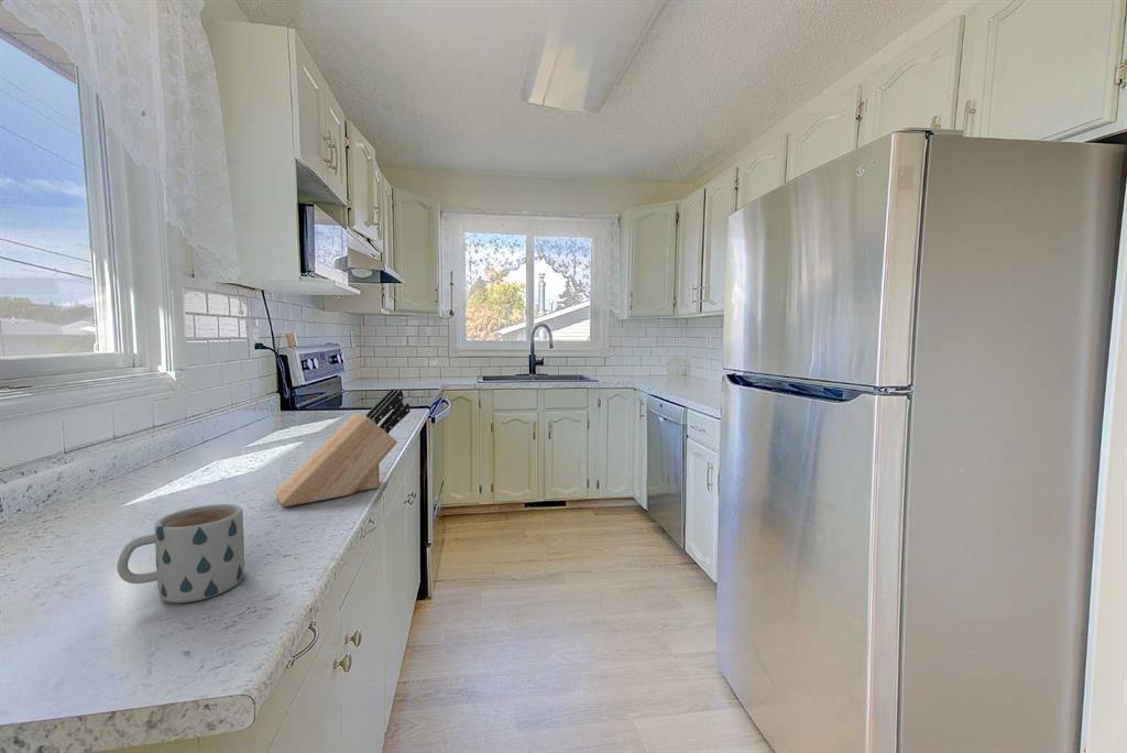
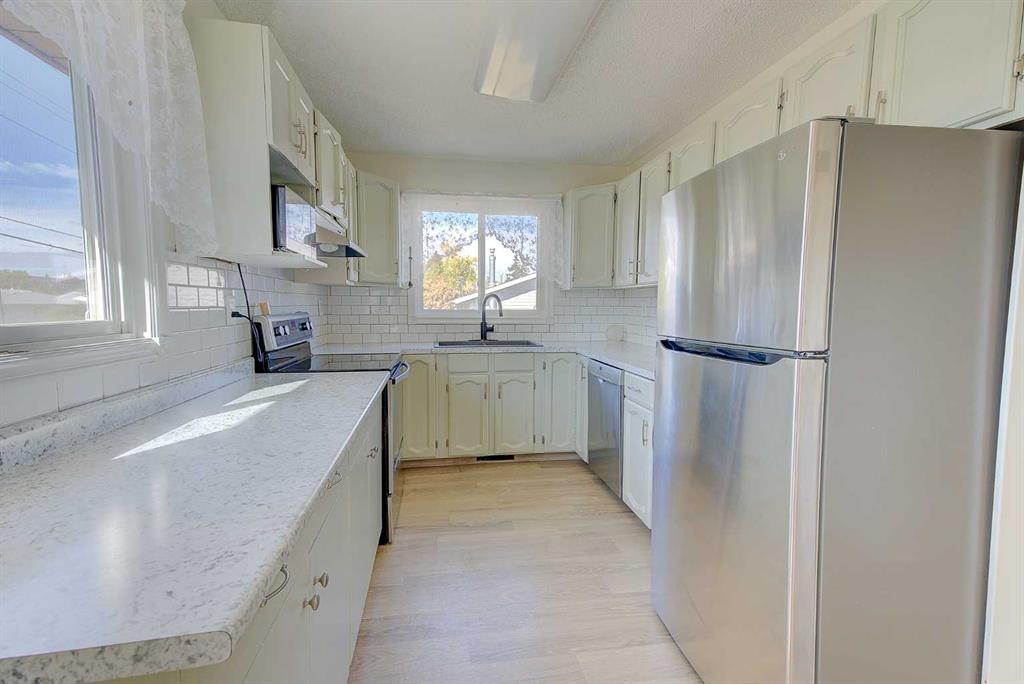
- mug [117,503,245,604]
- knife block [273,388,411,508]
